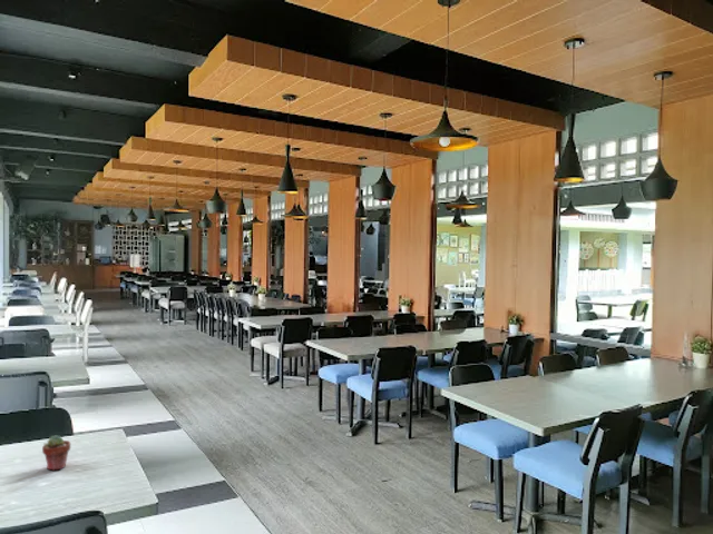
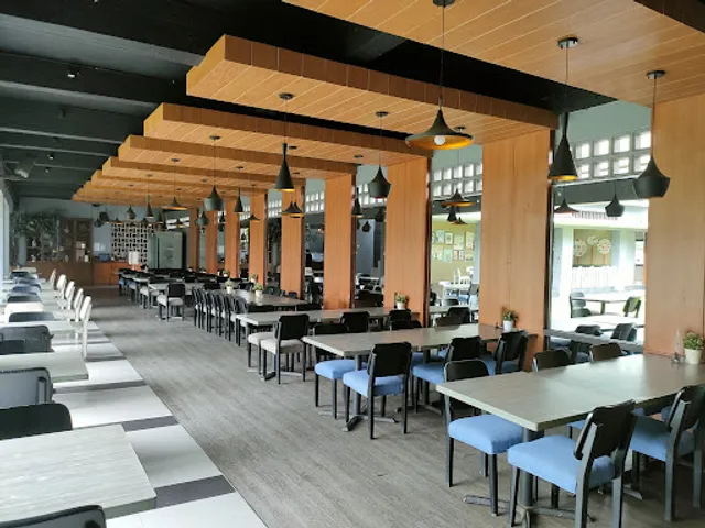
- potted succulent [41,434,71,472]
